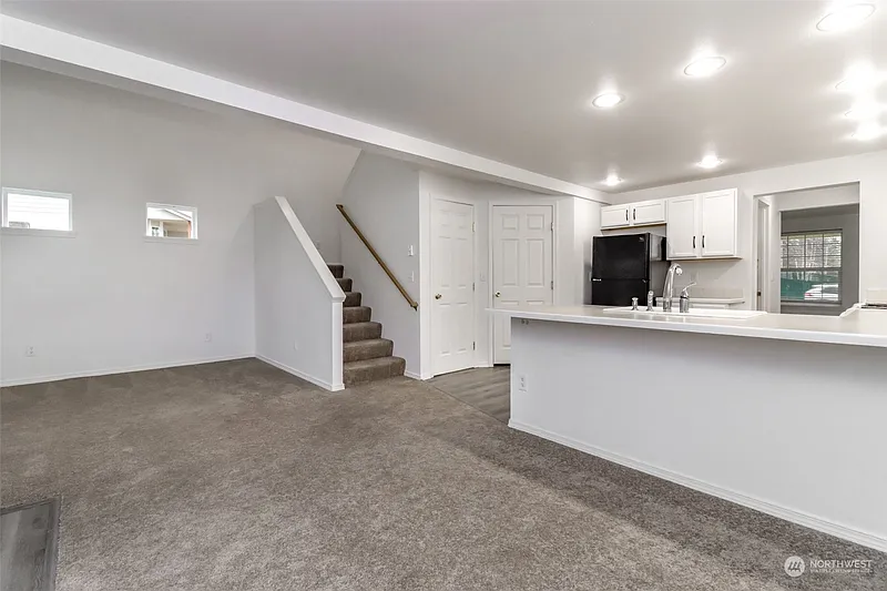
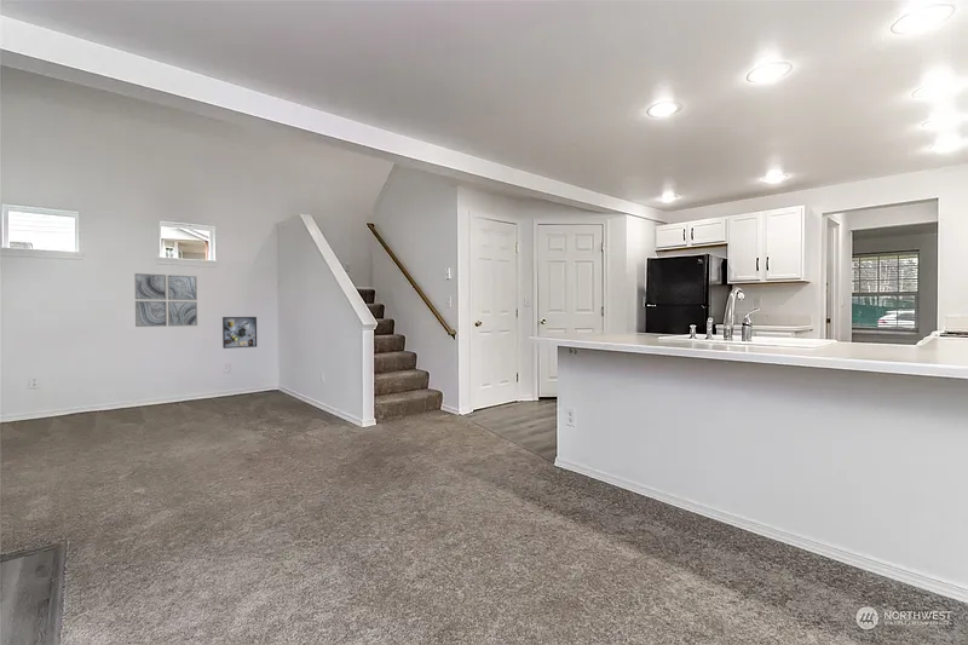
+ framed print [221,316,258,350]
+ wall art [133,272,198,328]
